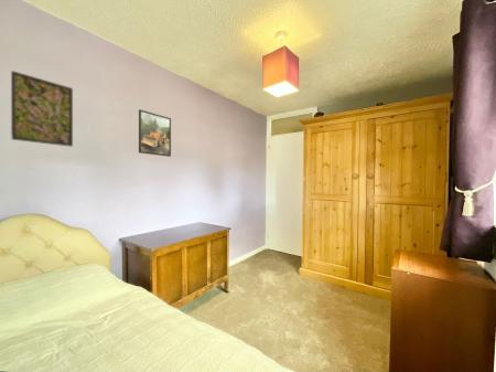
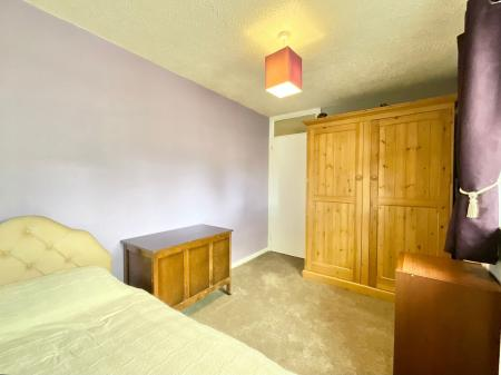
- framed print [138,108,172,158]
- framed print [10,70,74,148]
